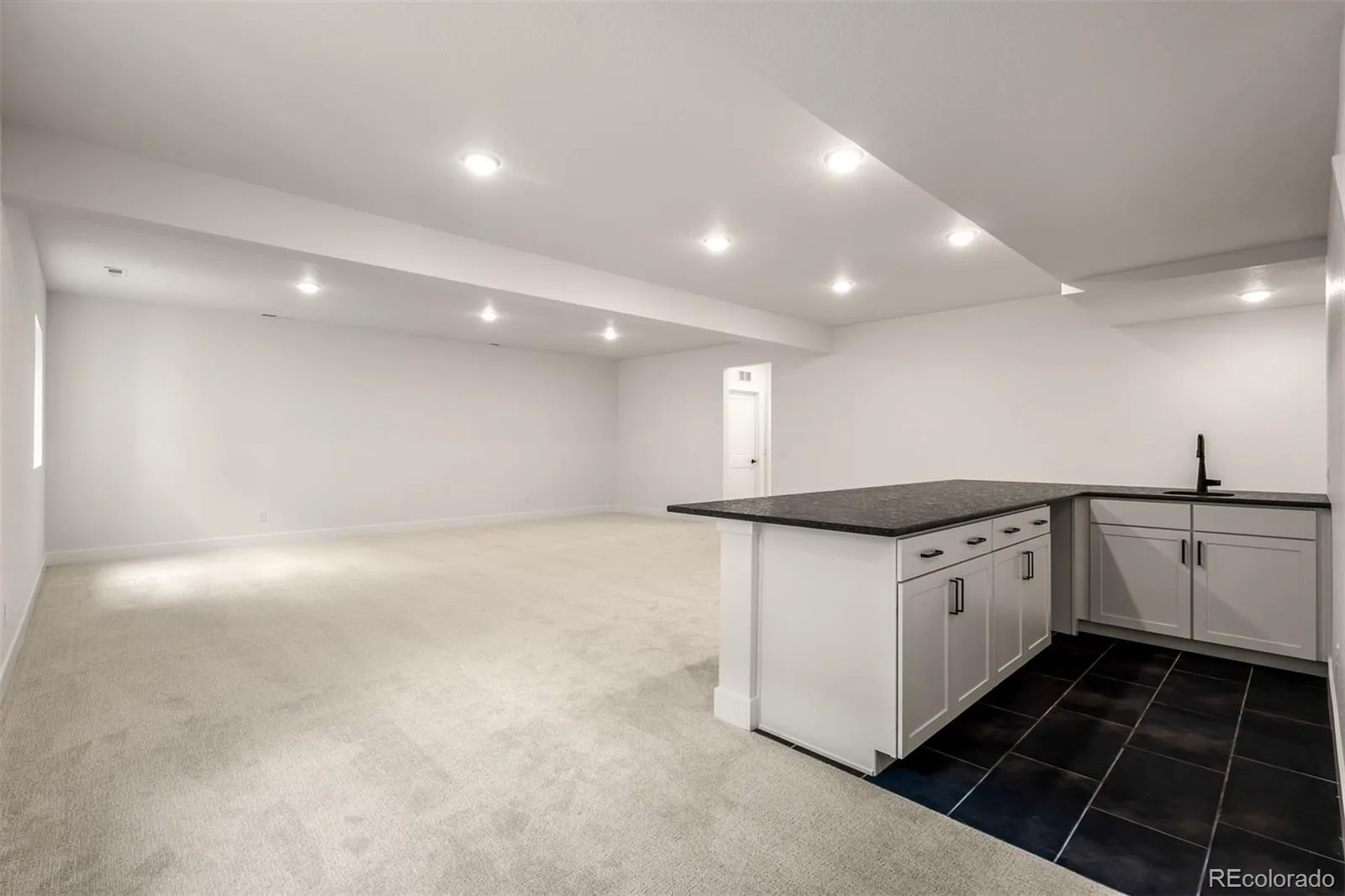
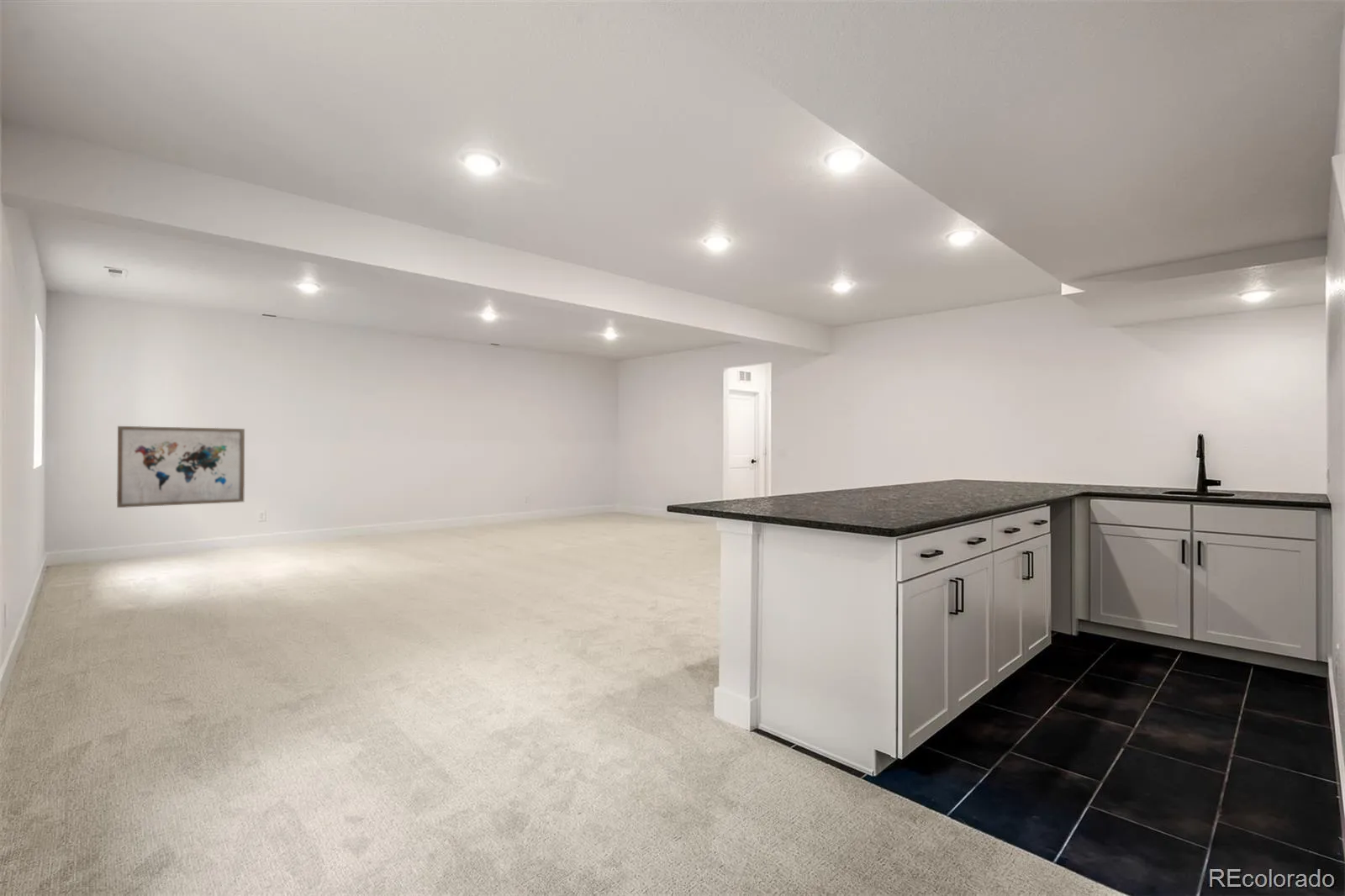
+ wall art [116,425,245,509]
